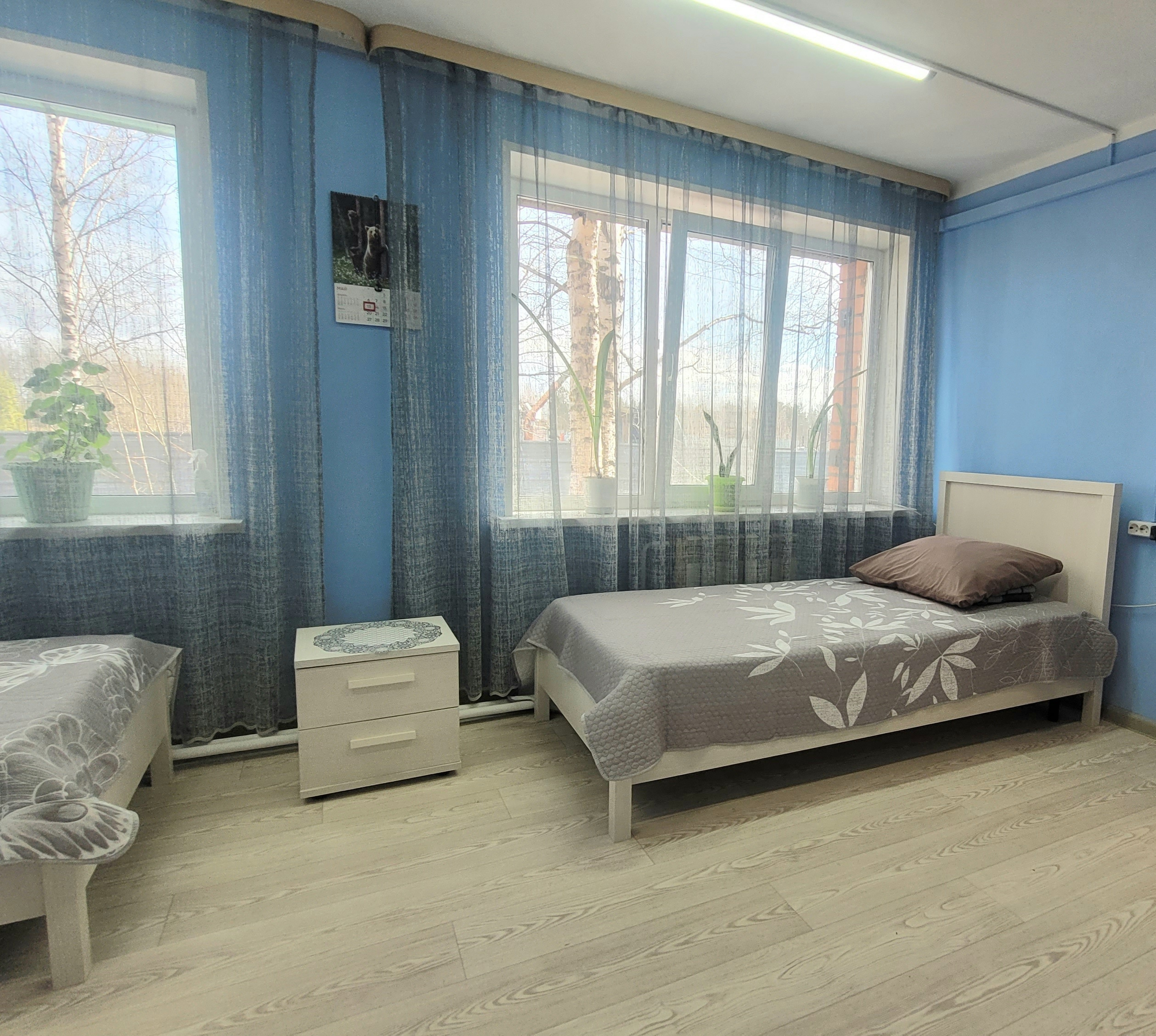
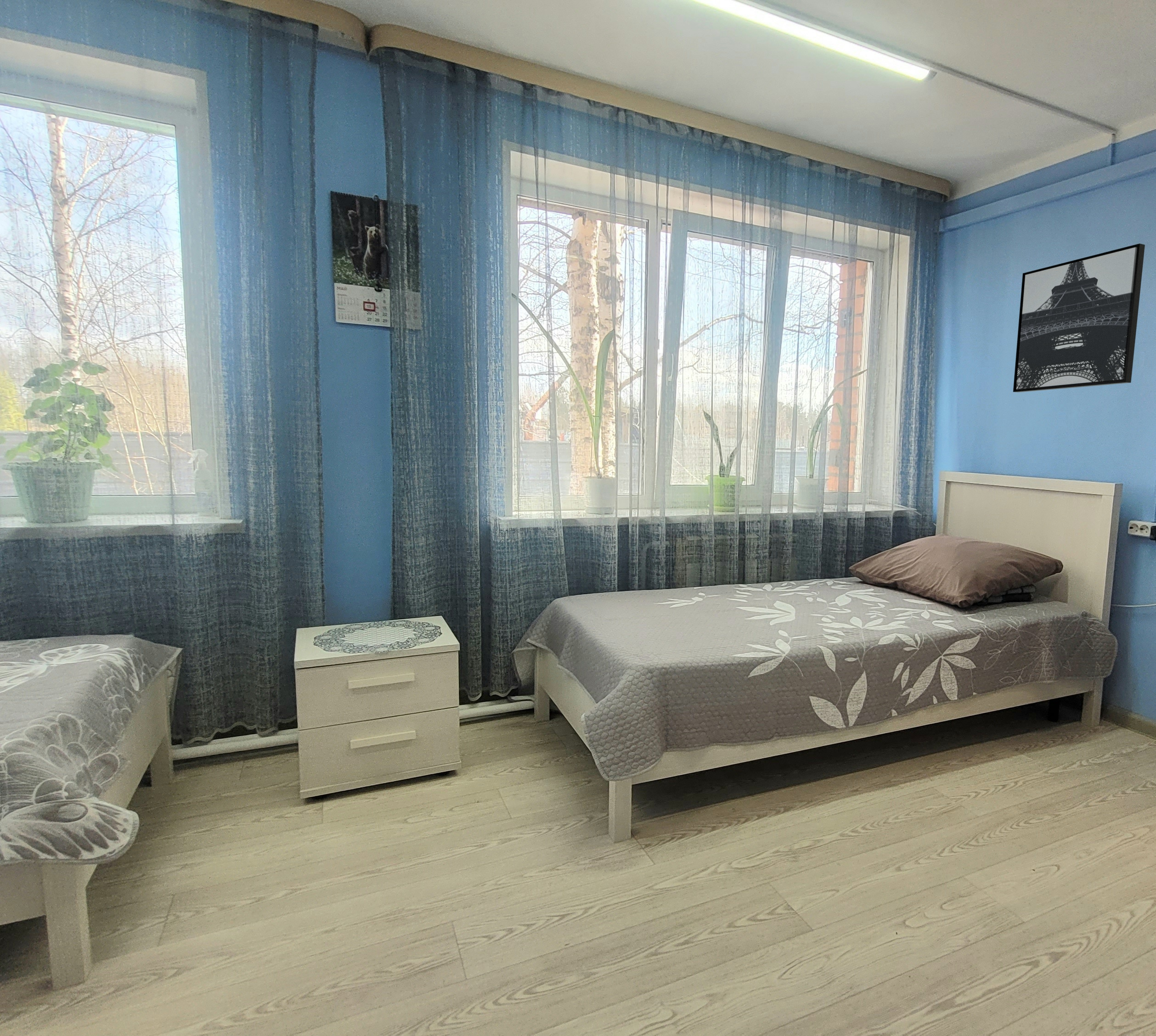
+ wall art [1013,243,1145,393]
